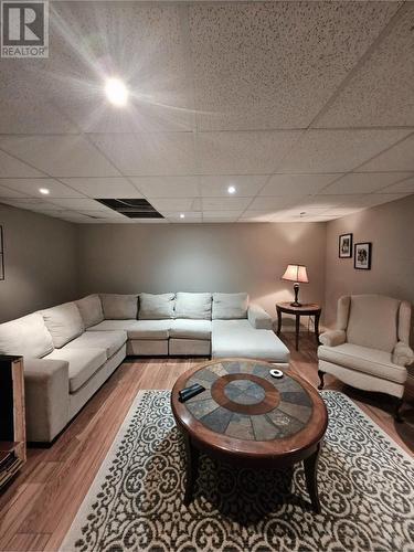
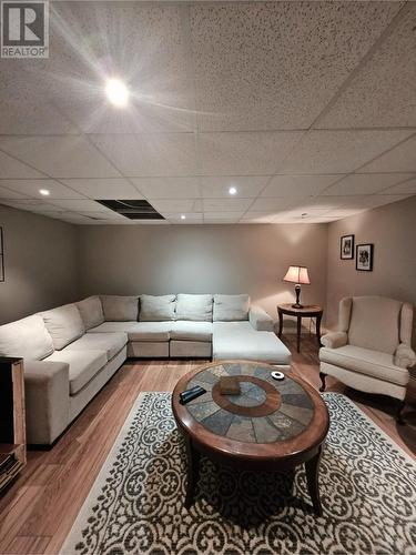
+ book [219,375,241,395]
